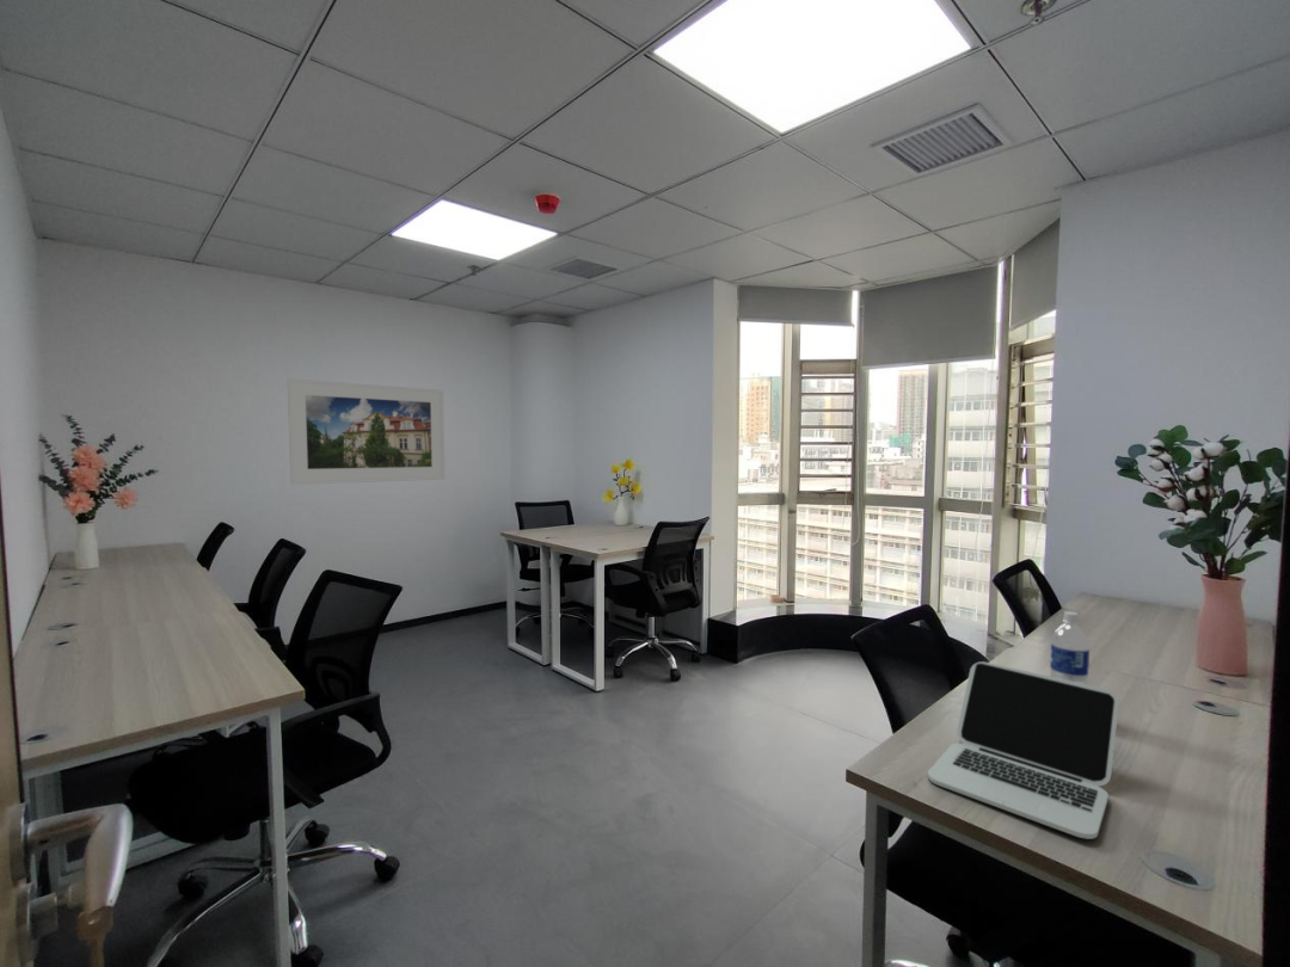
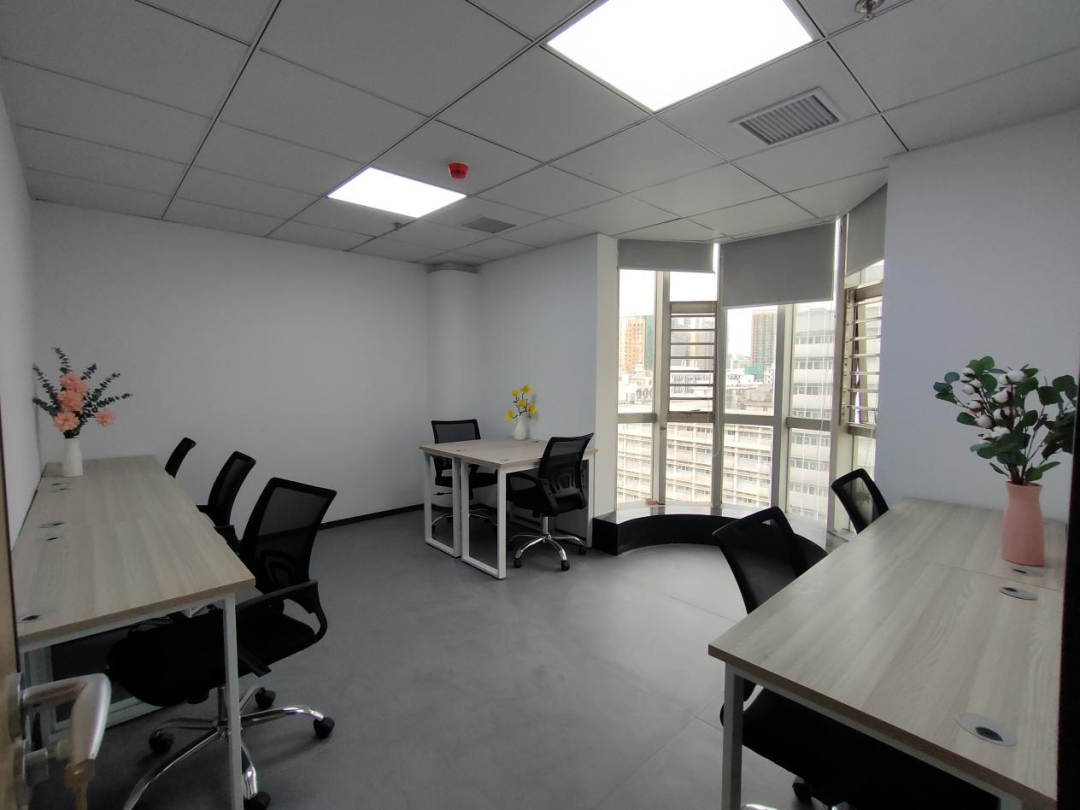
- laptop [927,660,1120,840]
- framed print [287,377,446,486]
- water bottle [1049,610,1091,685]
